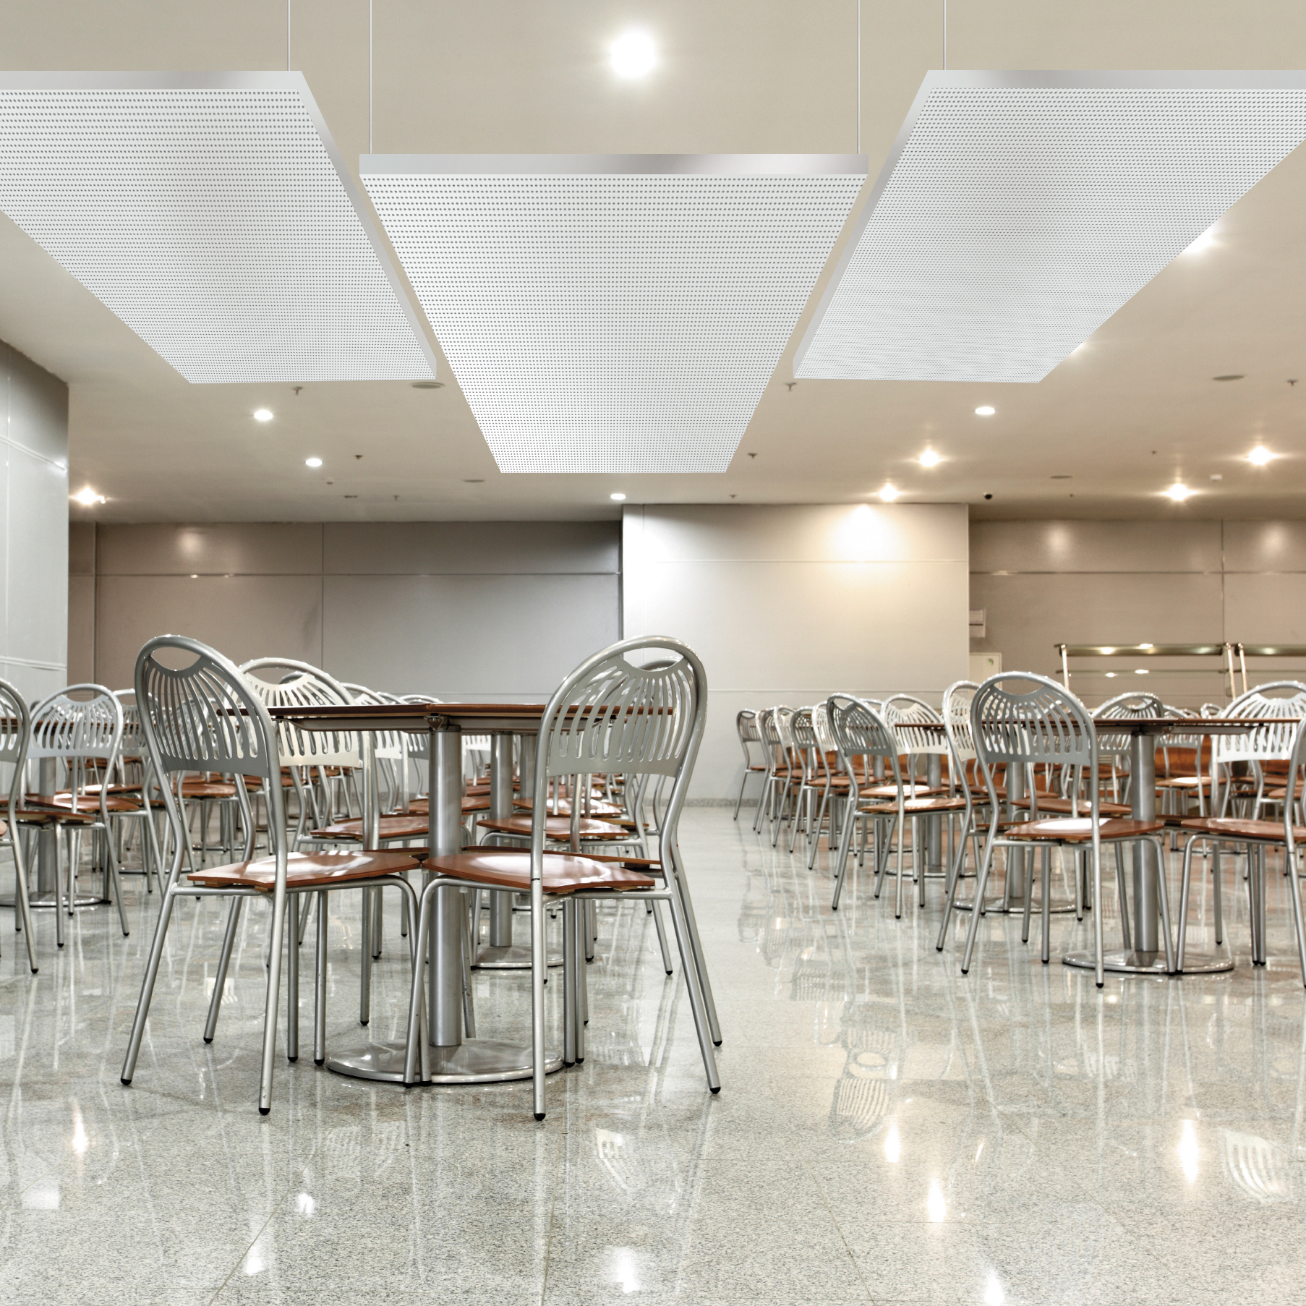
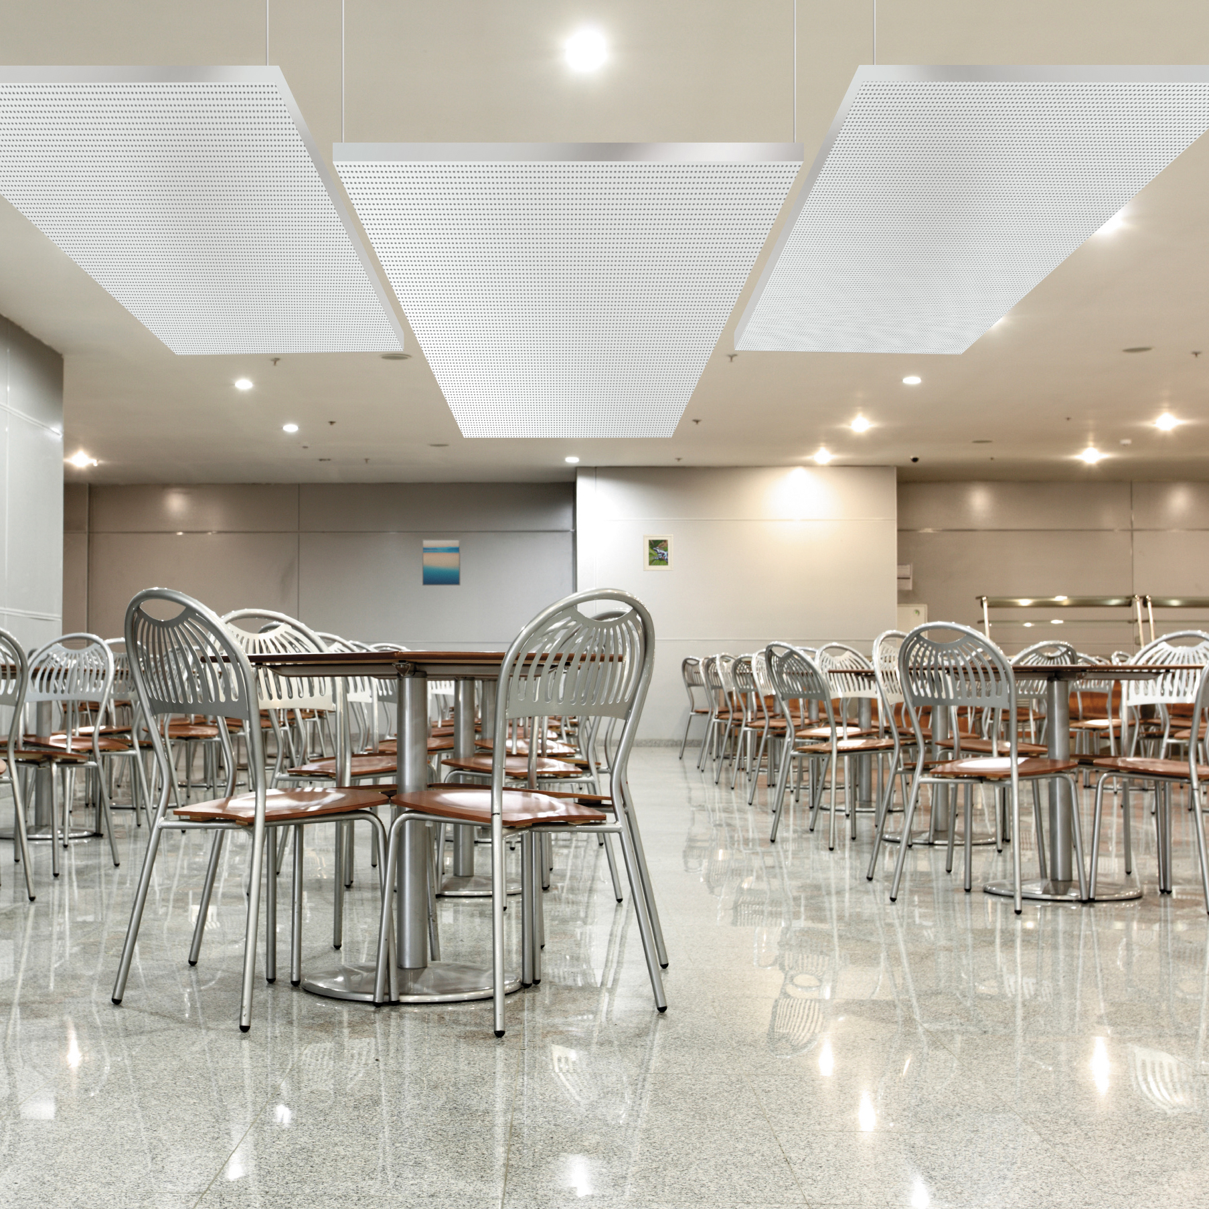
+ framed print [642,534,674,571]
+ wall art [422,538,462,587]
